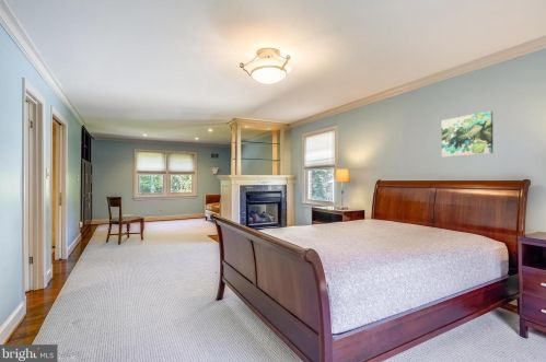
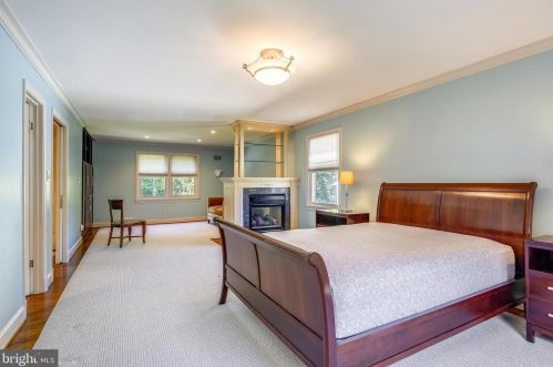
- wall art [441,109,495,159]
